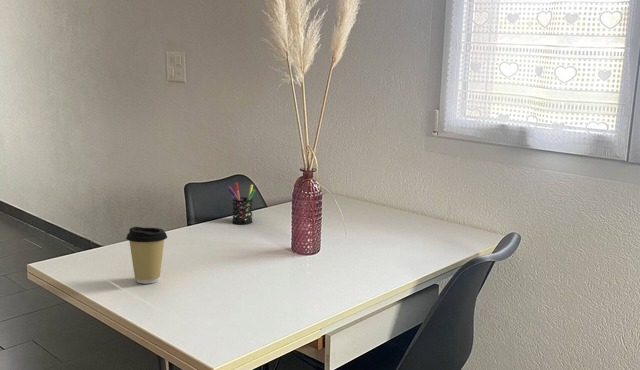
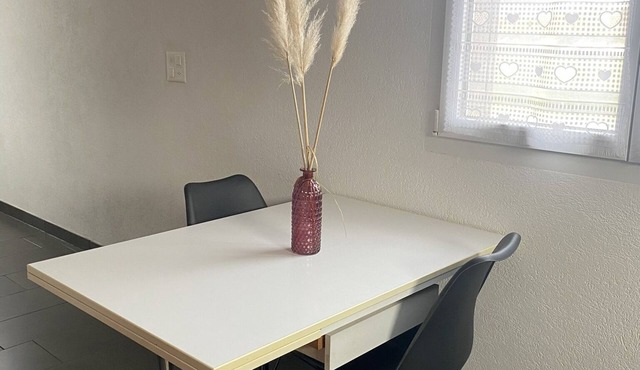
- pen holder [226,182,256,226]
- coffee cup [125,226,168,285]
